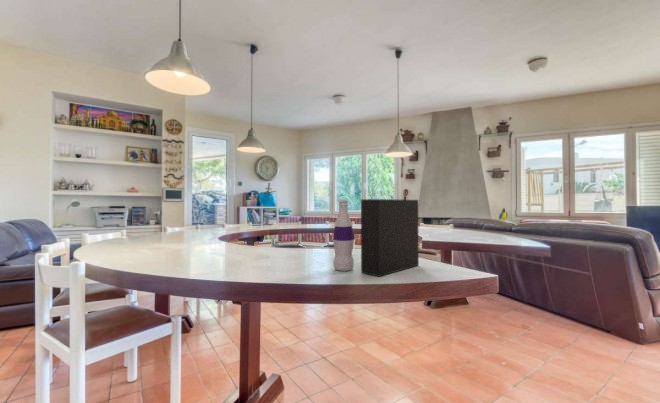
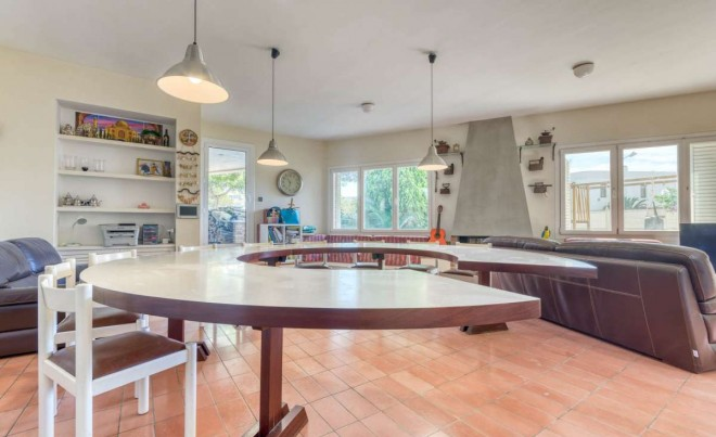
- bottle [332,199,355,272]
- speaker [360,198,420,277]
